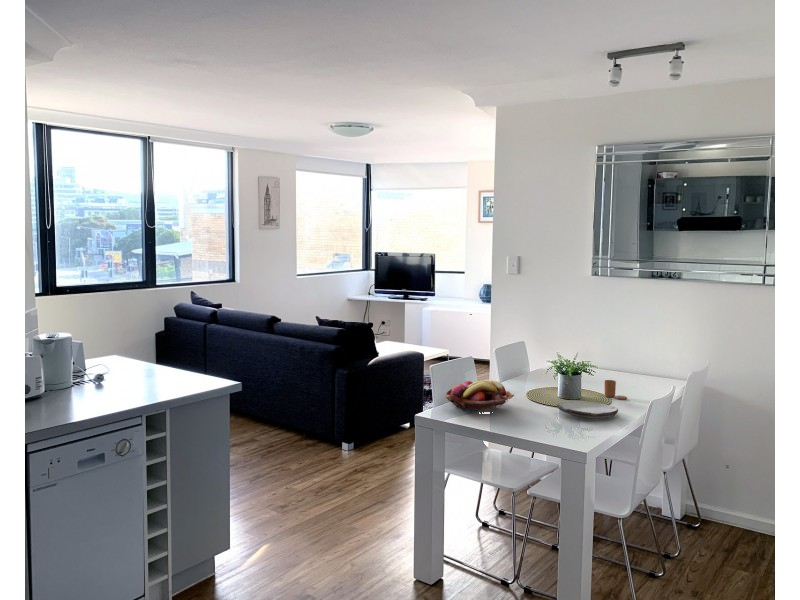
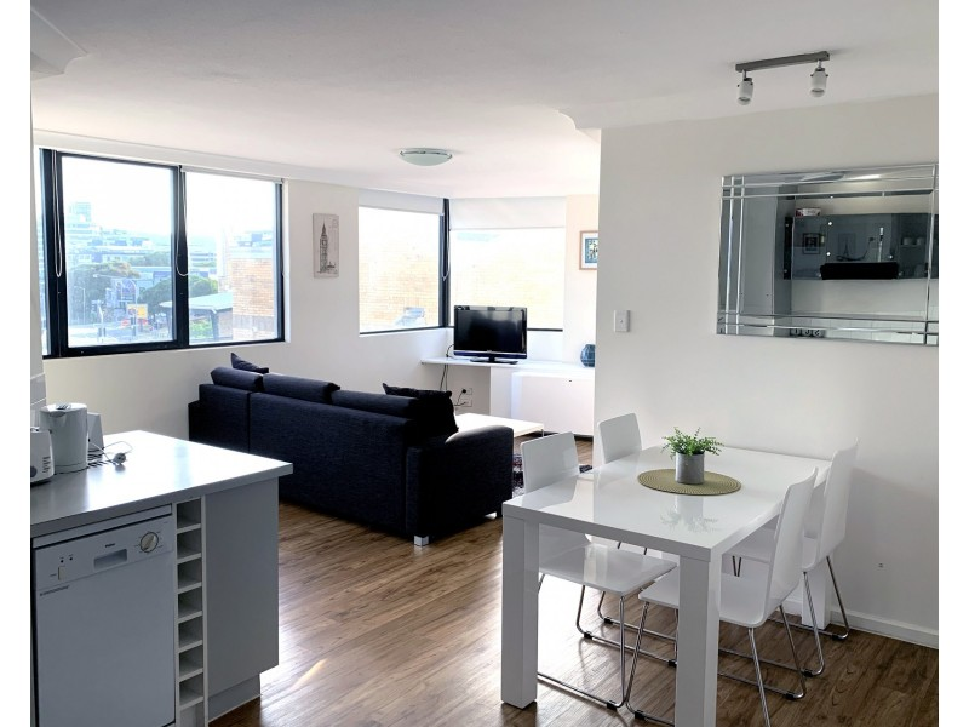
- candle [604,379,628,400]
- fruit basket [445,379,515,413]
- plate [556,399,619,419]
